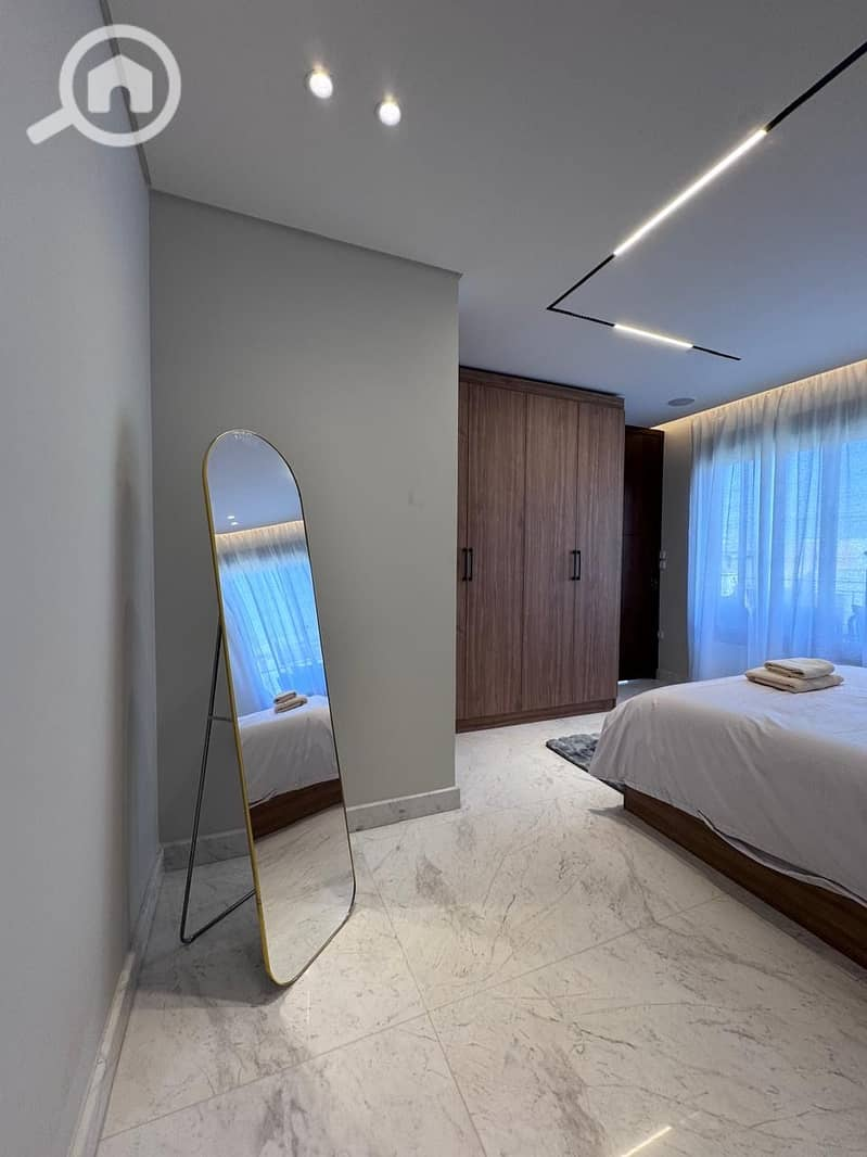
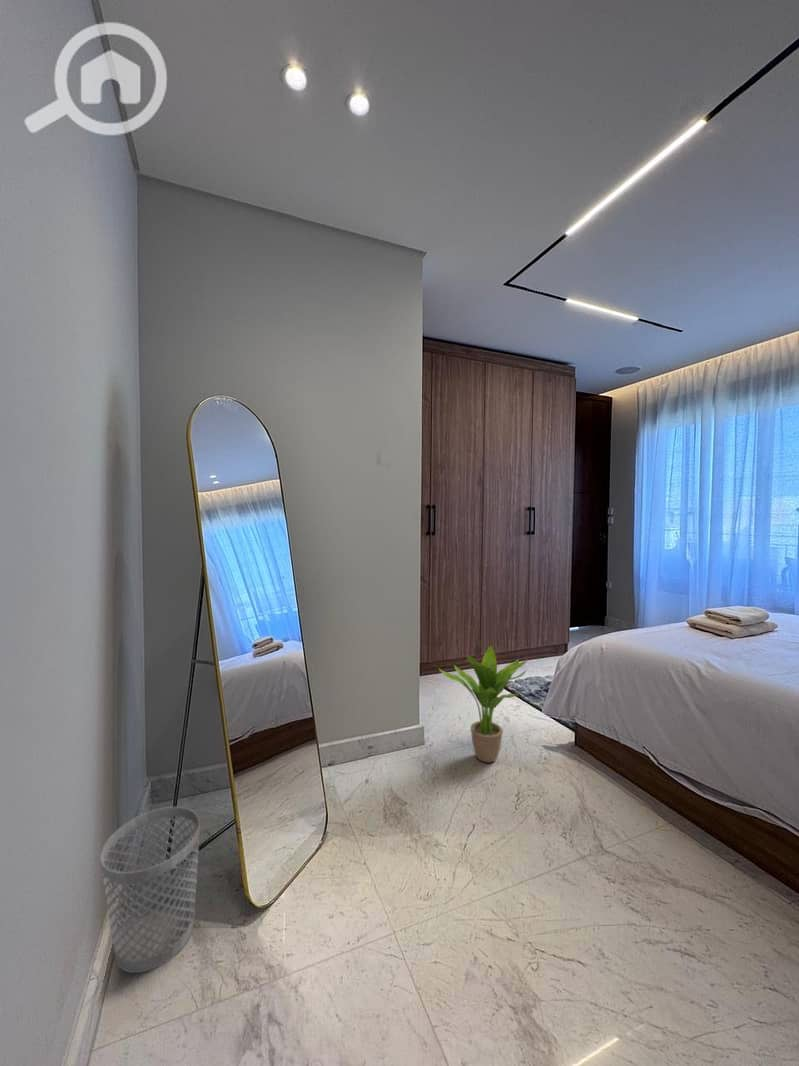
+ wastebasket [99,806,201,974]
+ potted plant [437,645,529,763]
